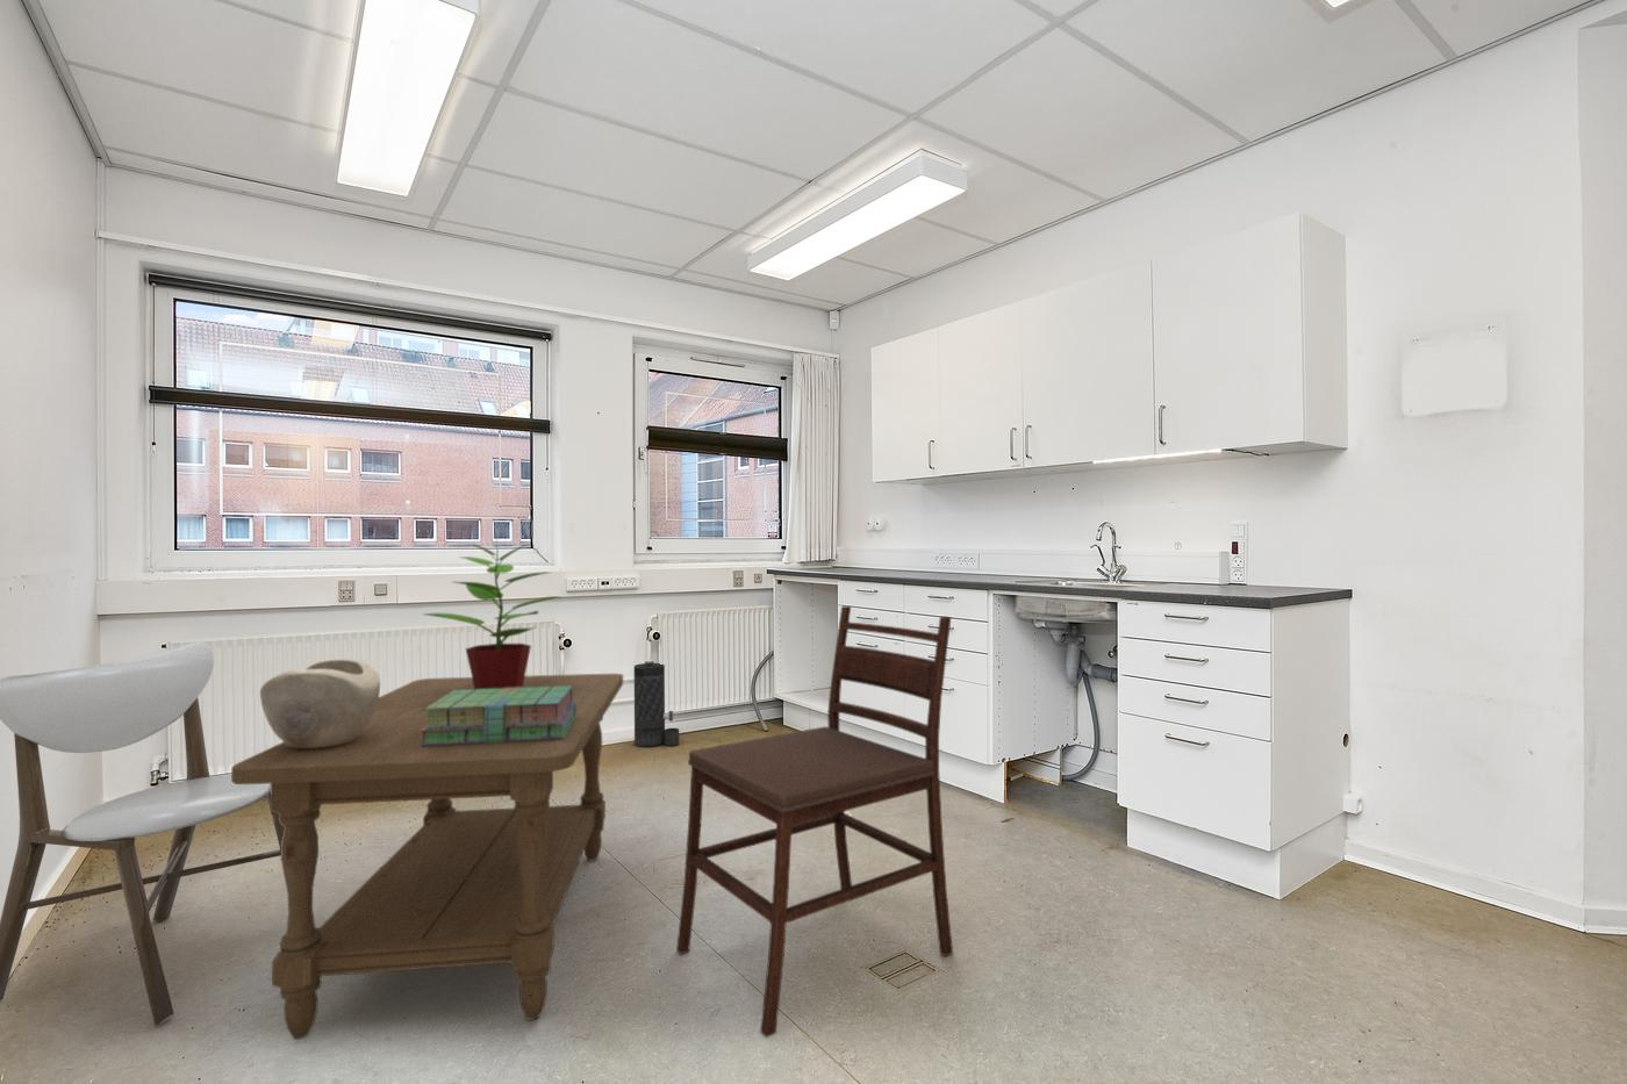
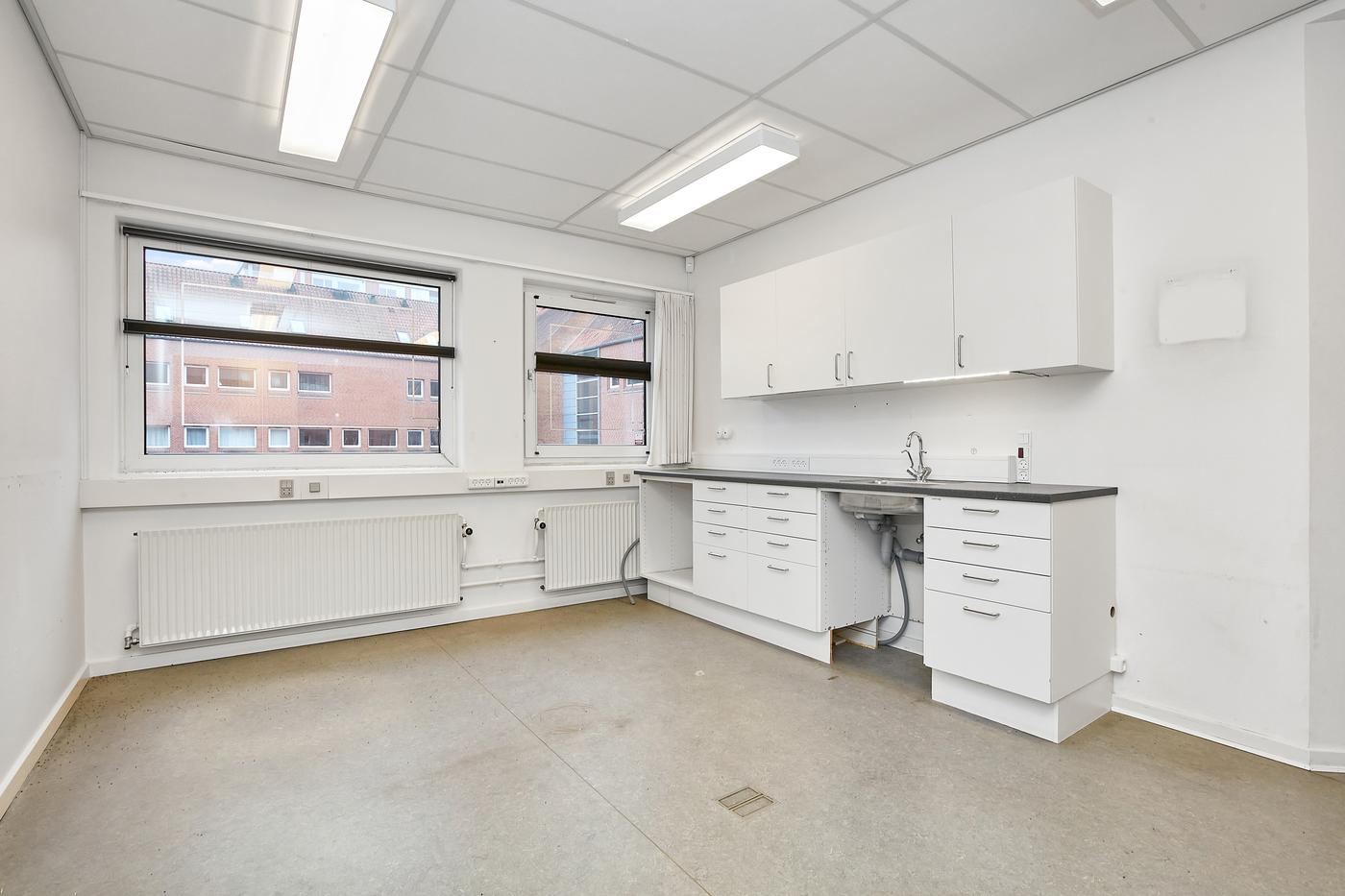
- canister [634,659,680,748]
- dining chair [675,605,954,1039]
- dining chair [0,640,284,1027]
- coffee table [230,673,624,1040]
- decorative bowl [259,658,381,748]
- stack of books [421,687,576,746]
- potted plant [421,536,562,688]
